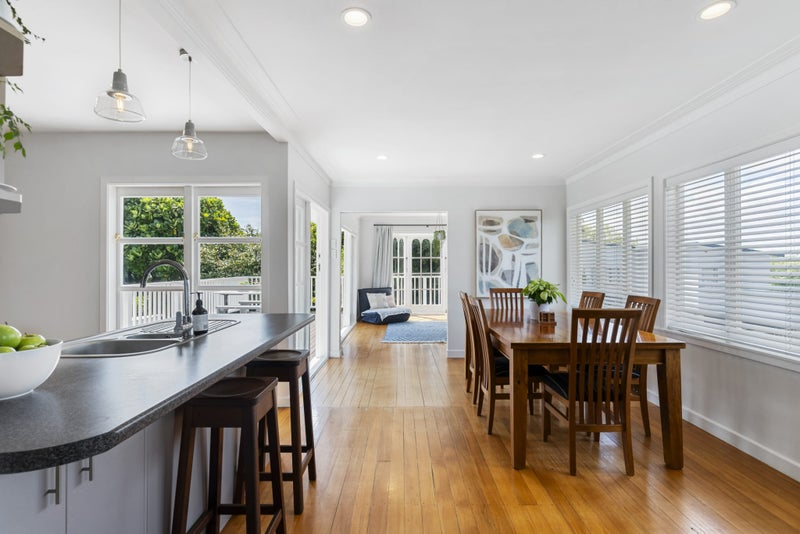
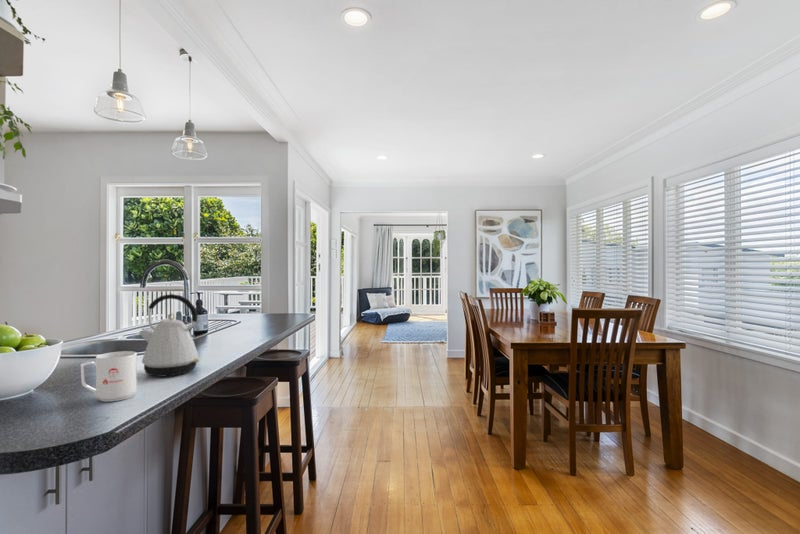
+ kettle [137,293,202,378]
+ mug [80,350,138,403]
